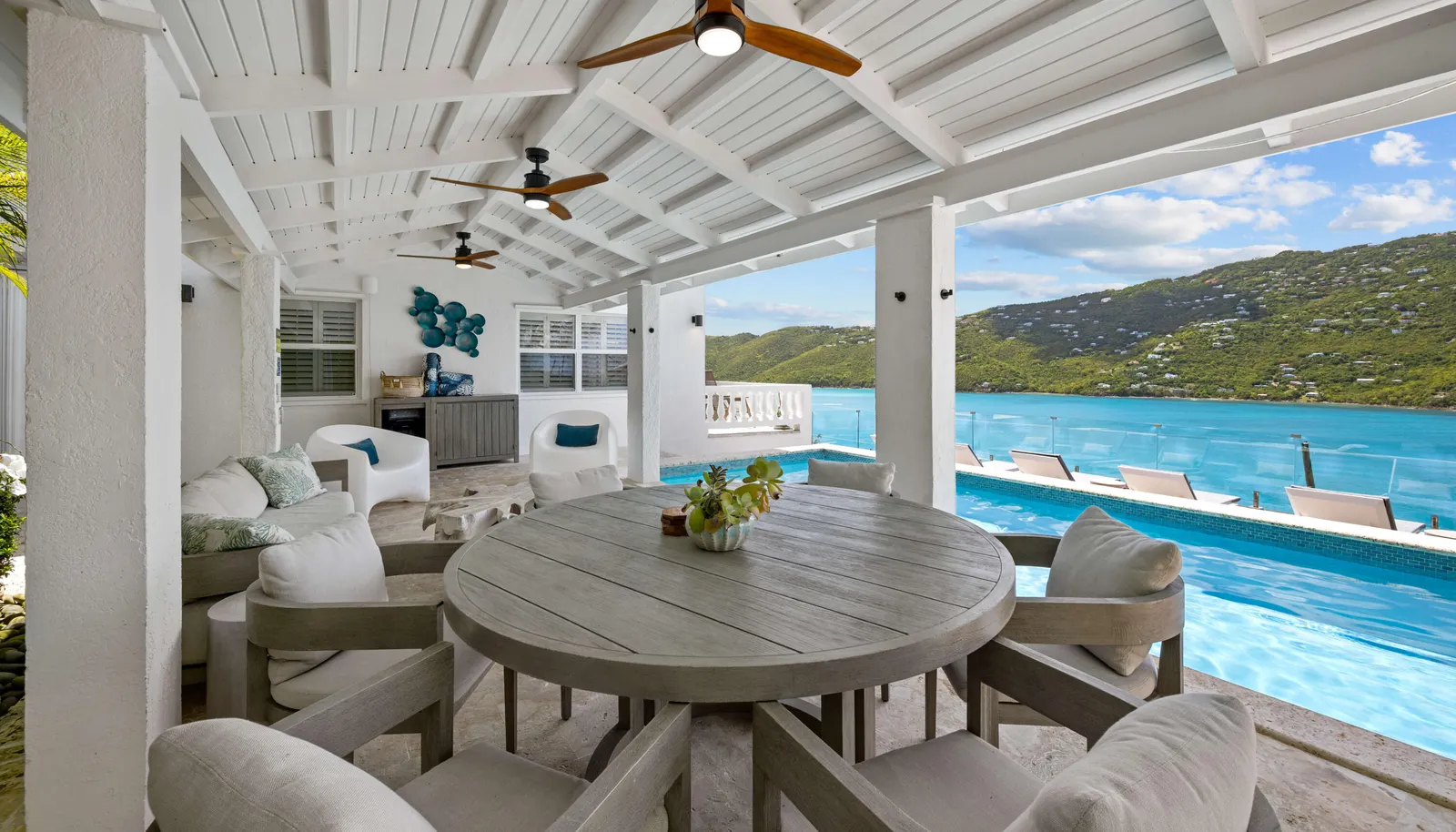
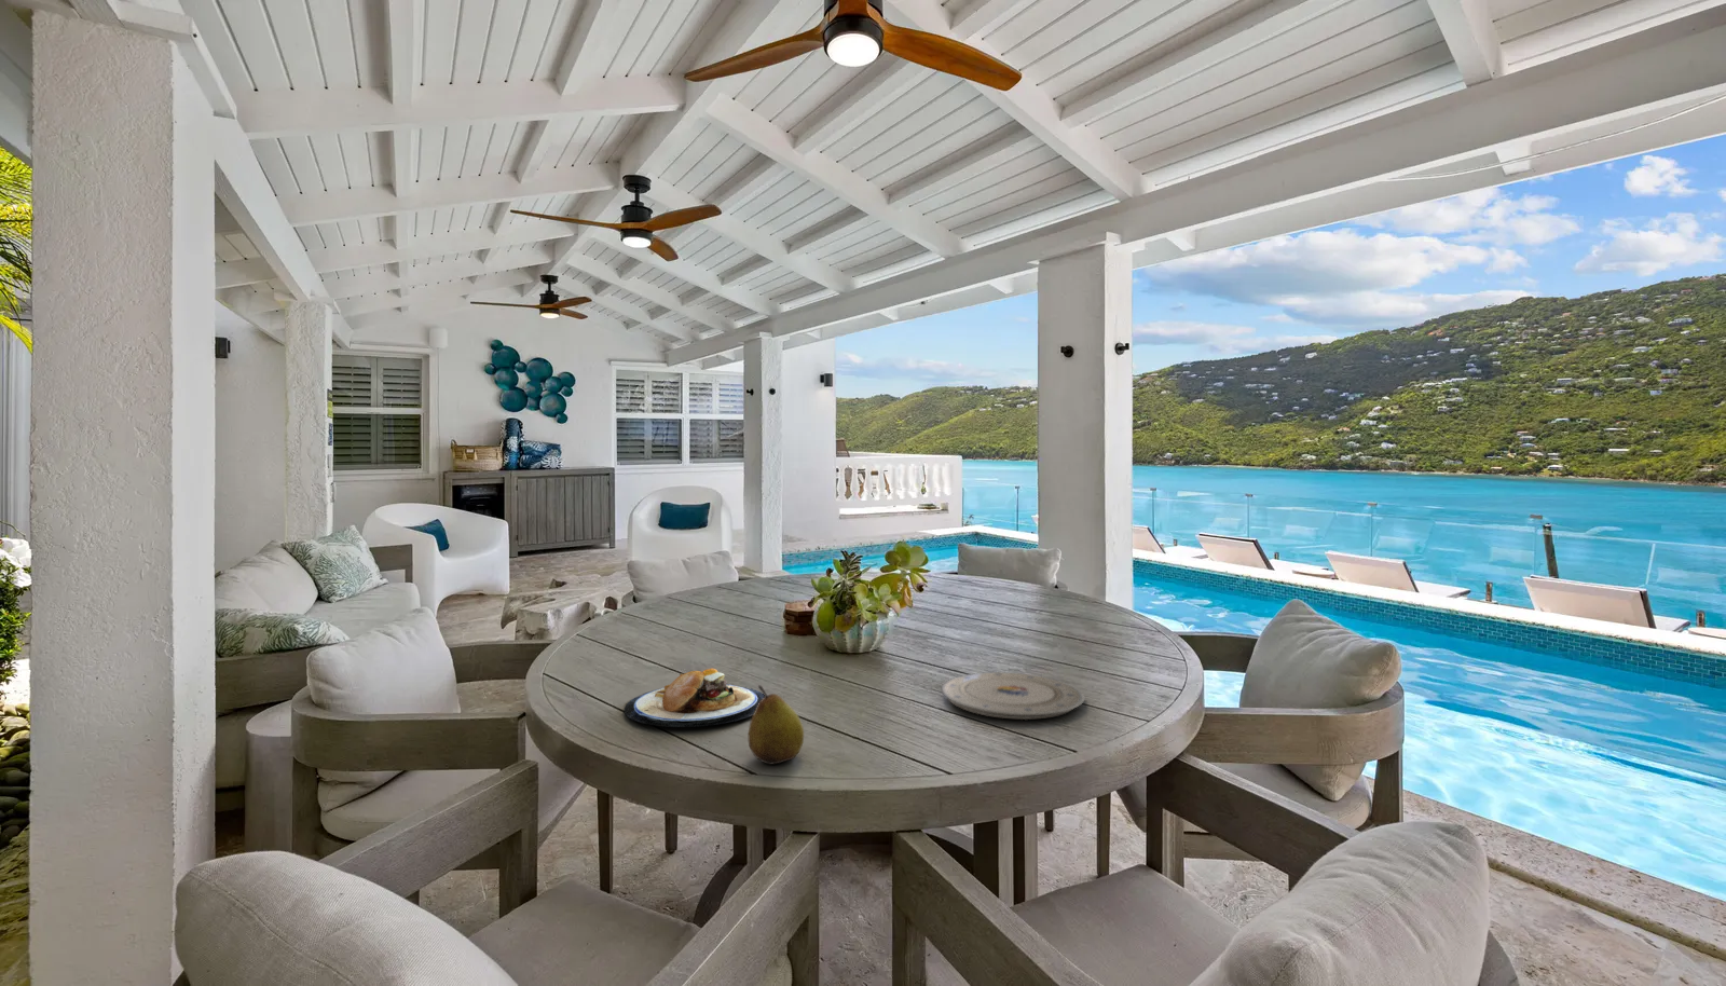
+ plate [941,671,1085,721]
+ fruit [748,684,805,766]
+ plate [624,667,765,728]
